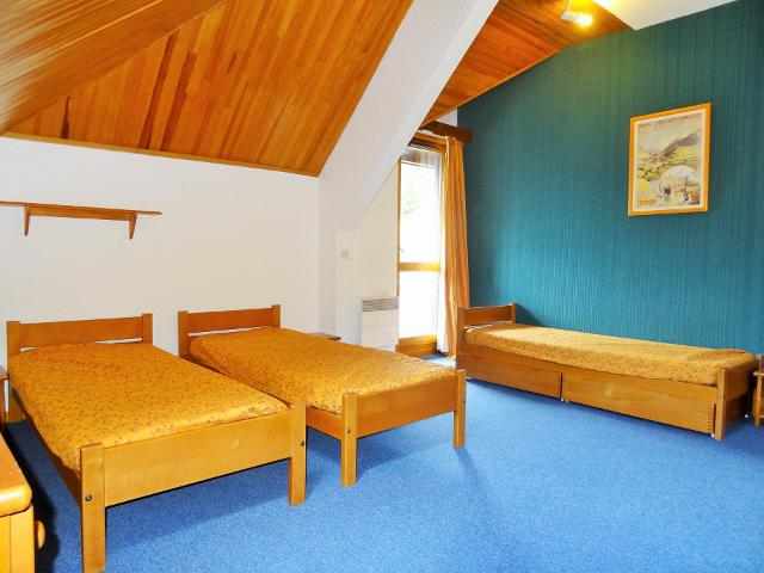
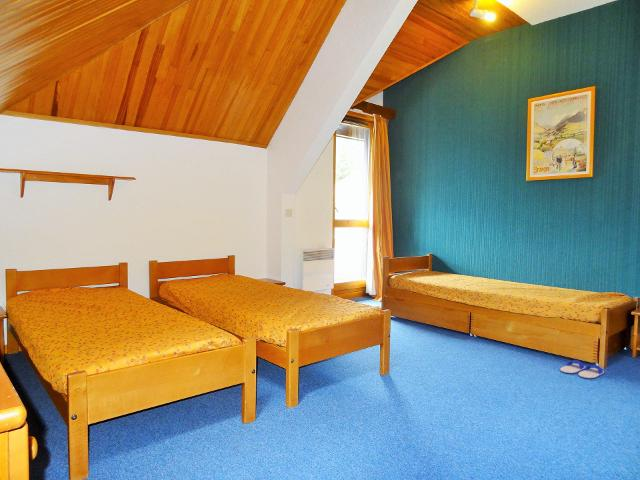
+ flip-flop [559,359,605,380]
